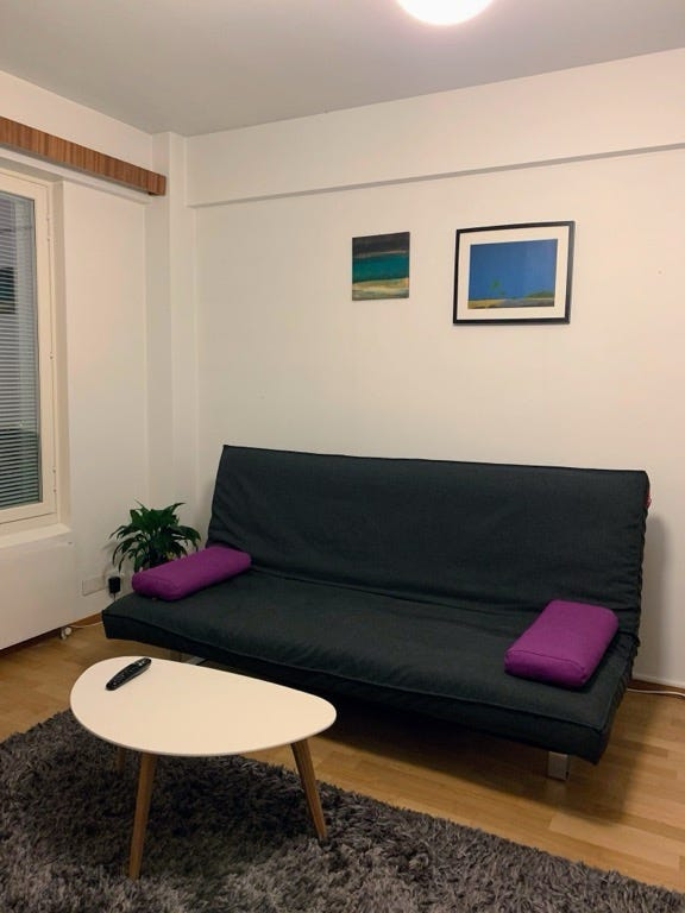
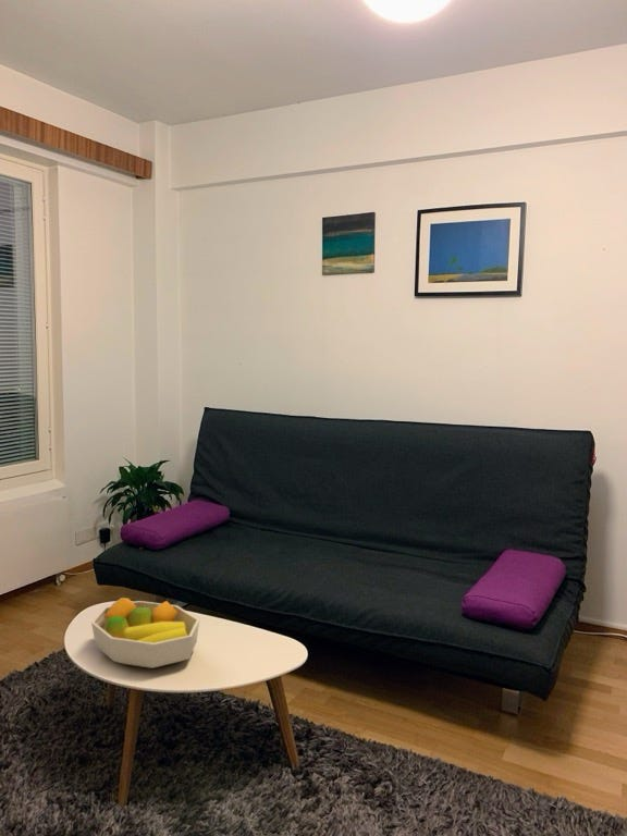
+ fruit bowl [90,597,200,669]
